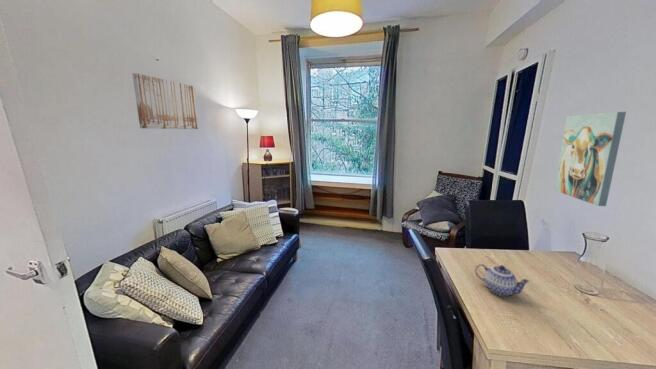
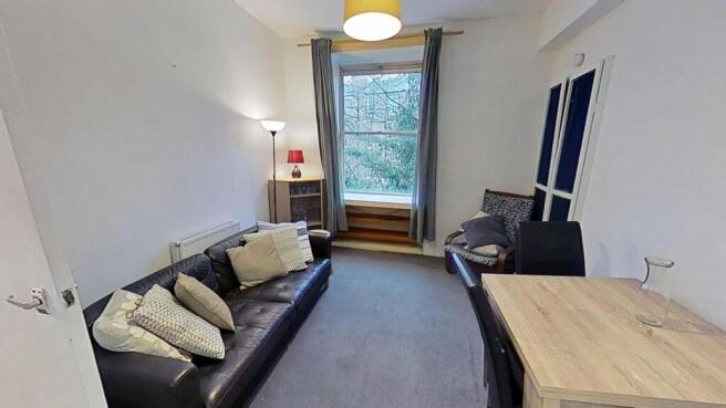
- wall art [553,111,627,207]
- teapot [474,263,531,297]
- wall art [131,72,199,130]
